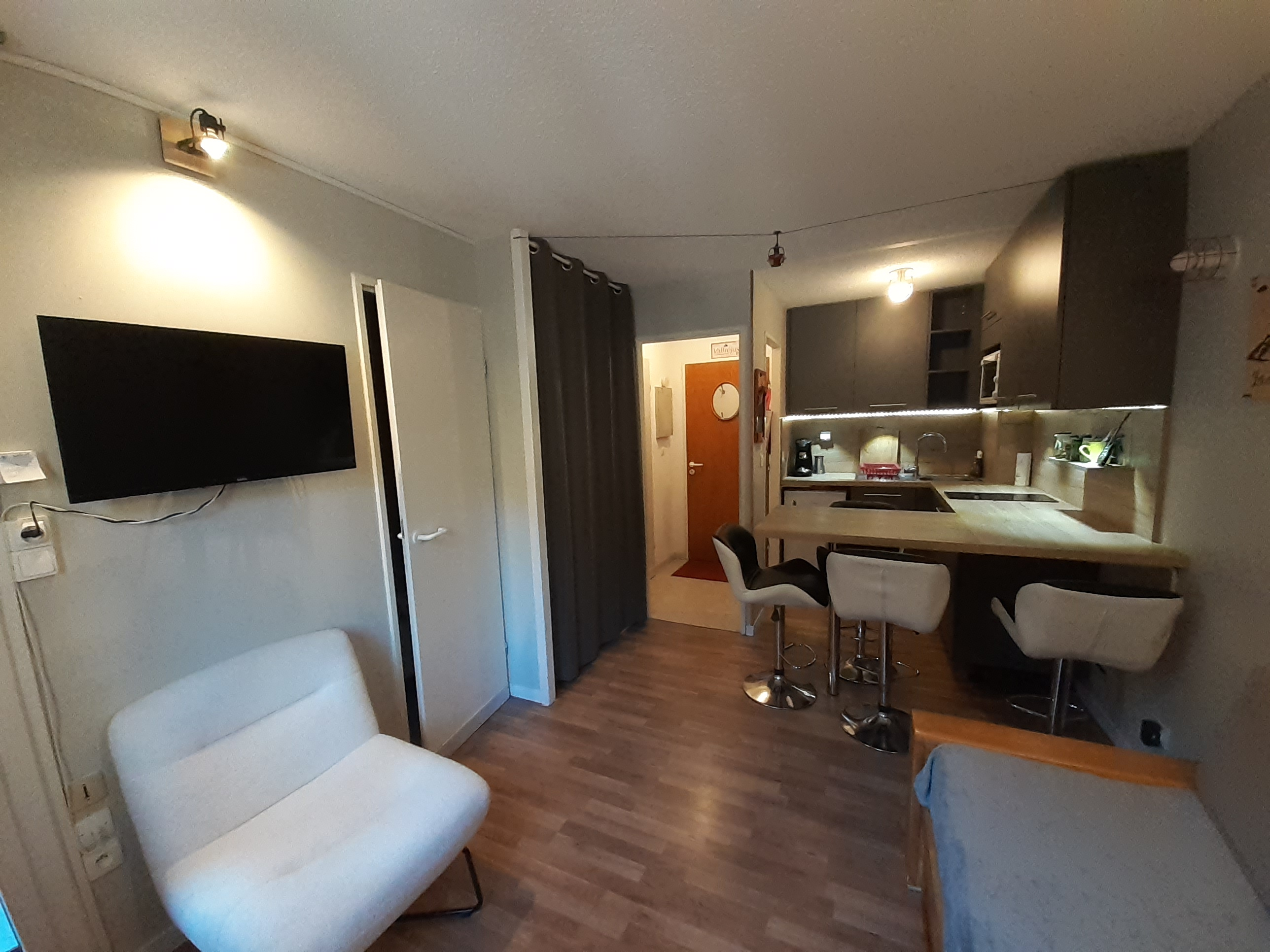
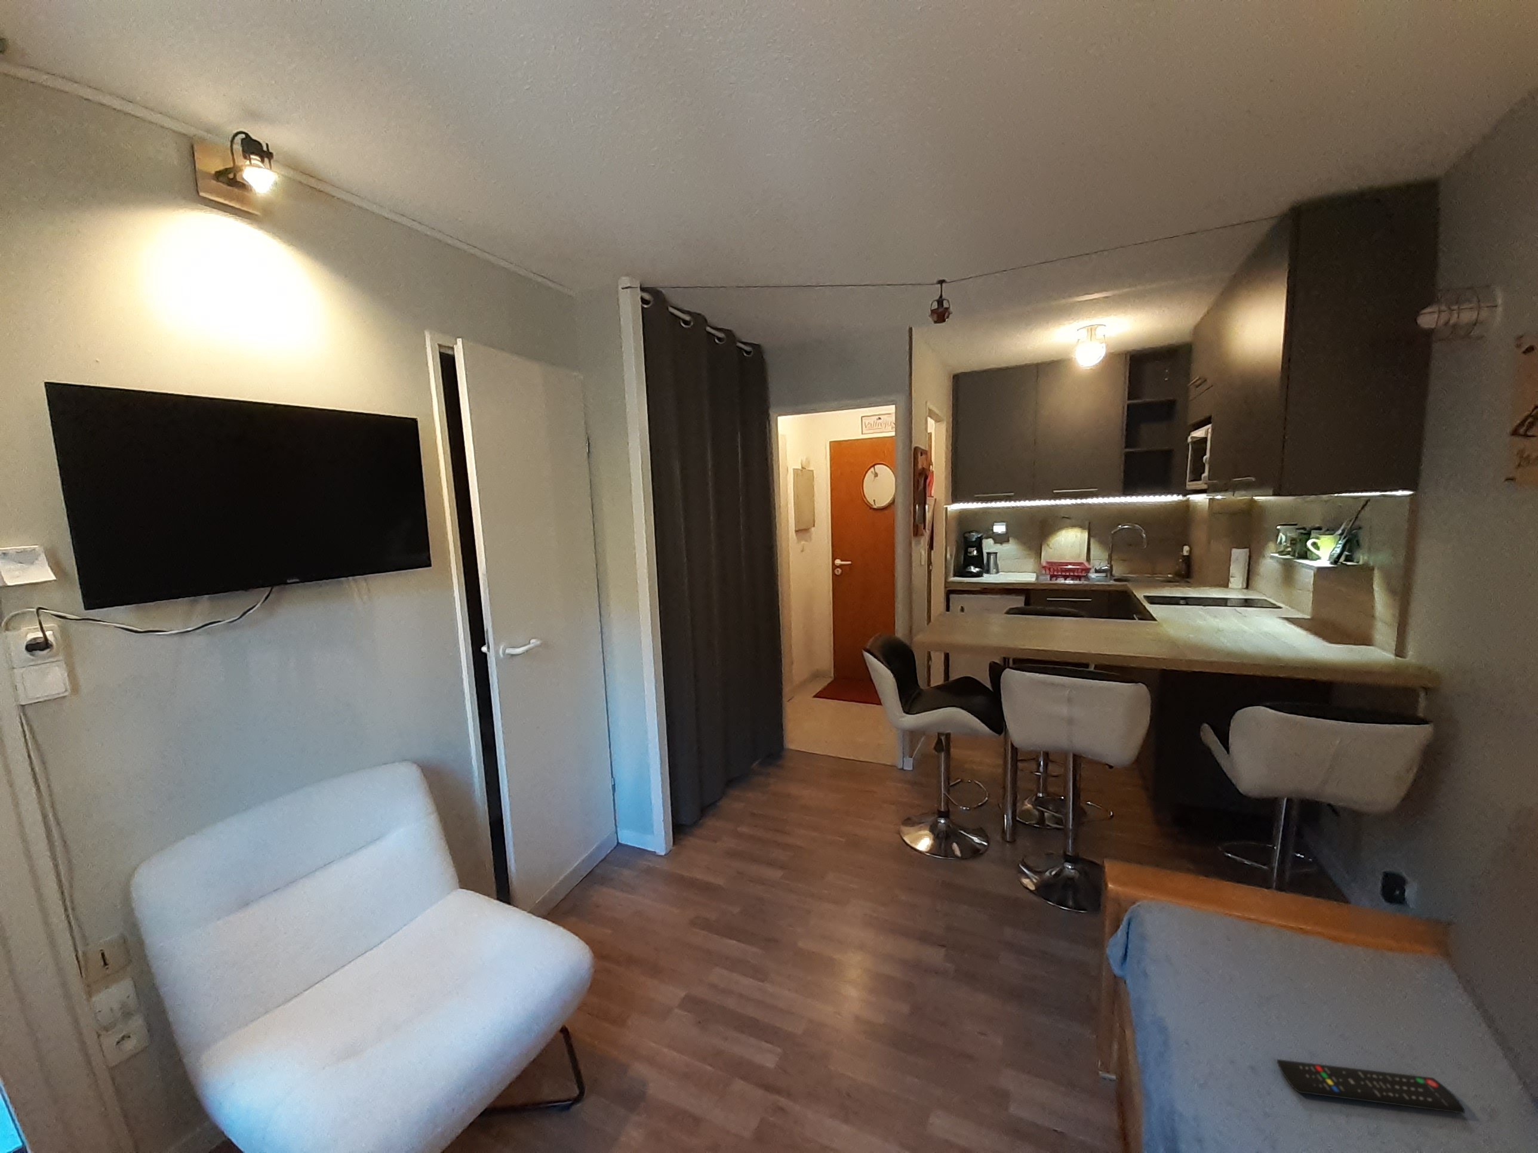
+ remote control [1276,1059,1465,1114]
